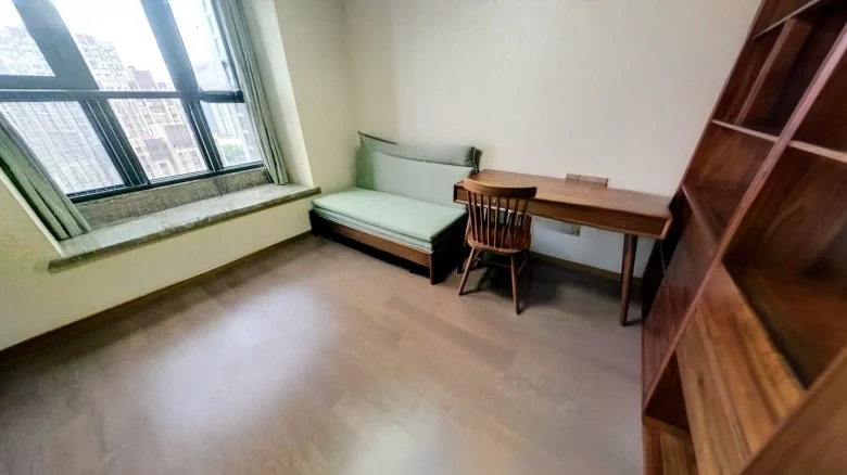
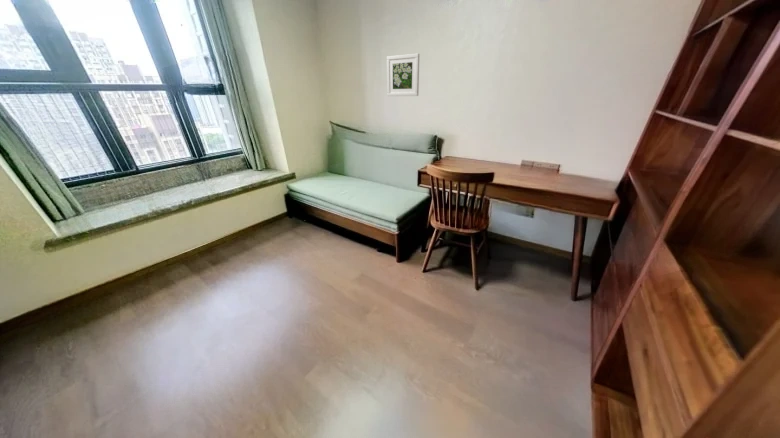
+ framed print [386,53,421,97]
